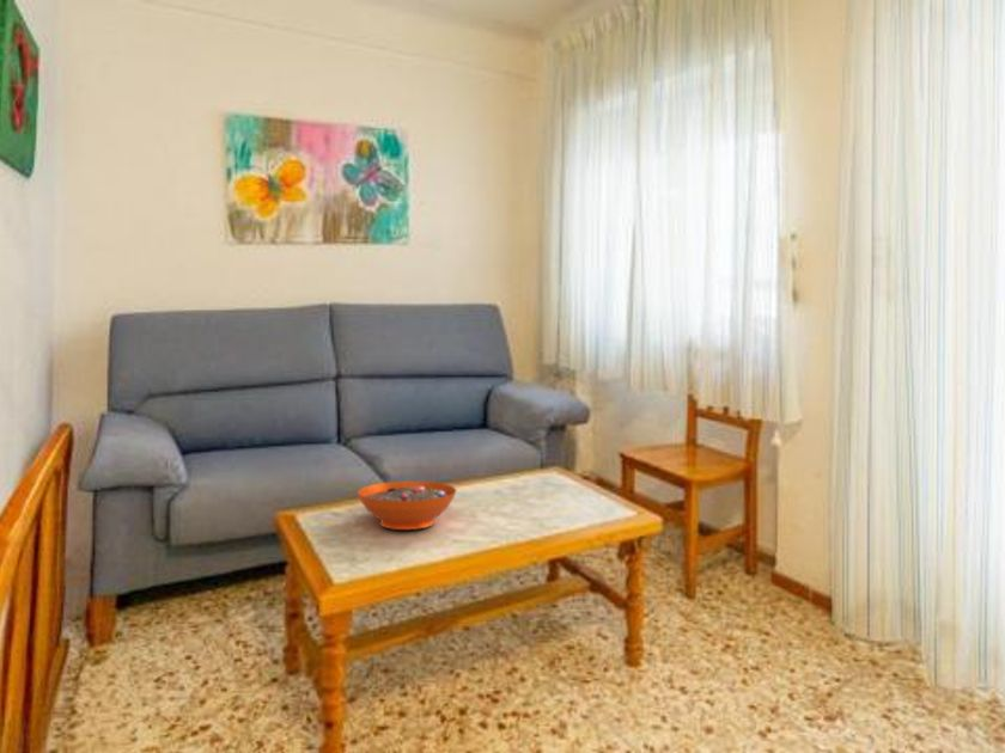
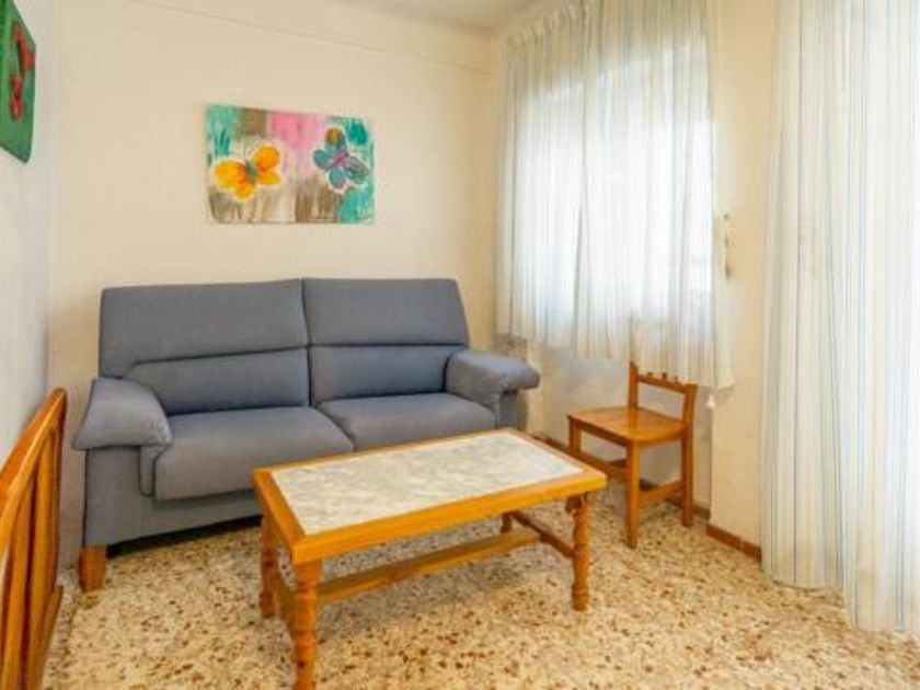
- decorative bowl [357,480,457,531]
